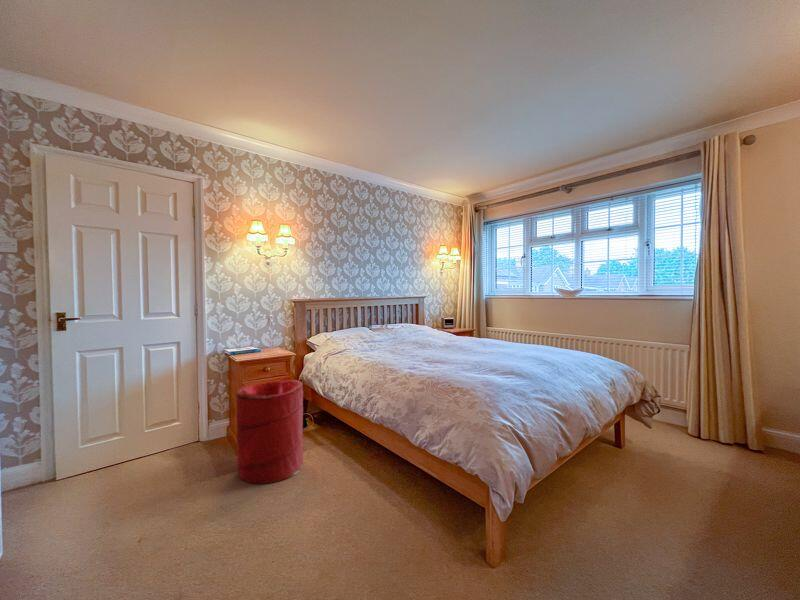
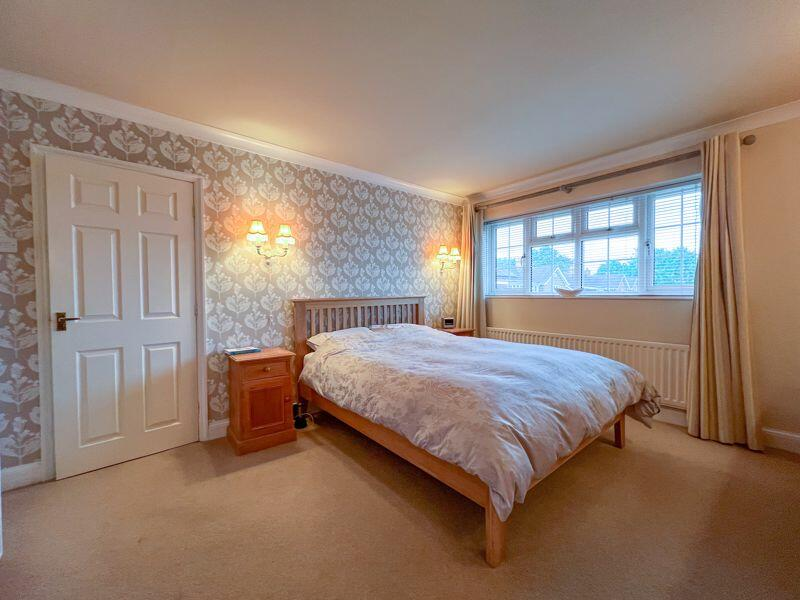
- laundry hamper [236,379,304,485]
